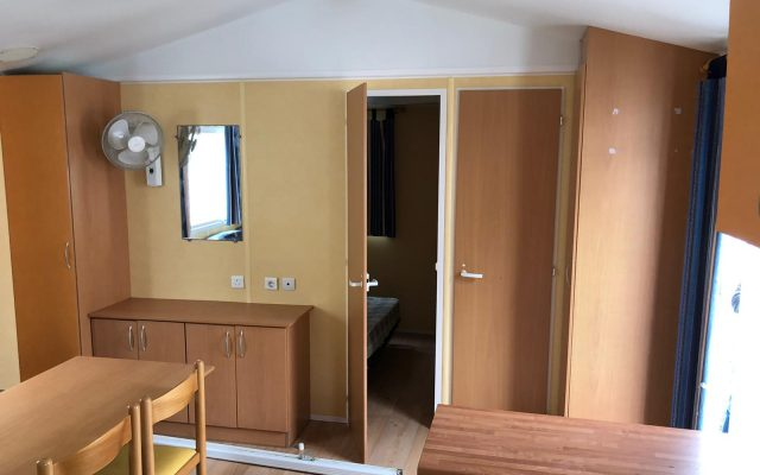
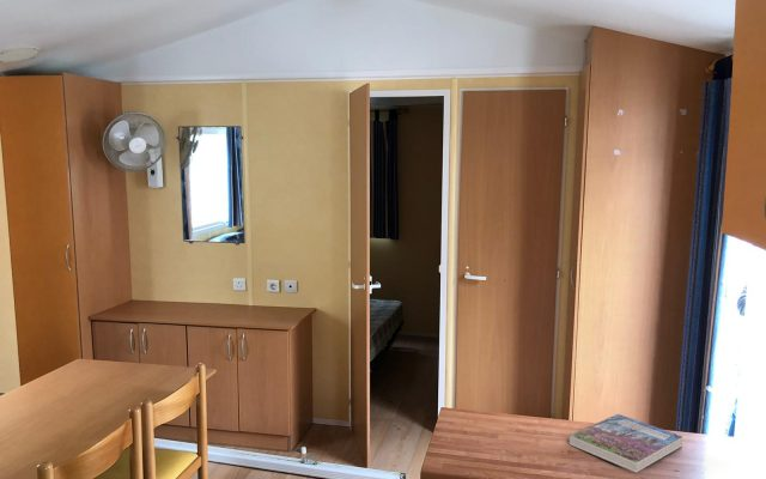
+ book [567,413,683,474]
